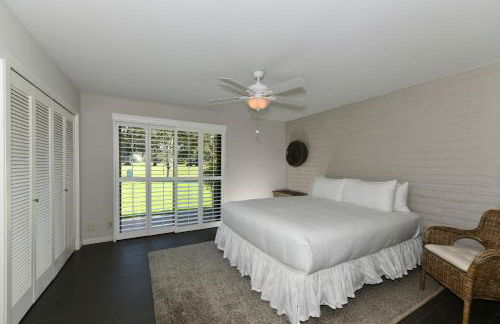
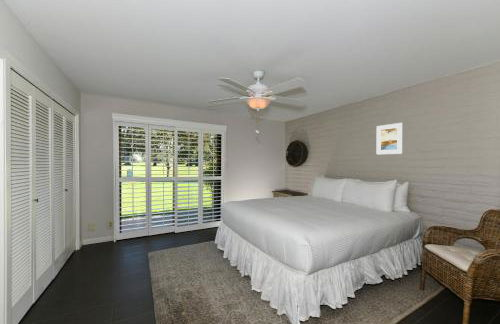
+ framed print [376,122,404,155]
